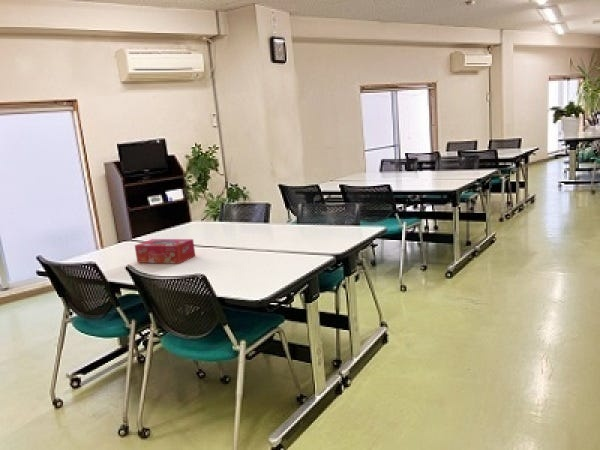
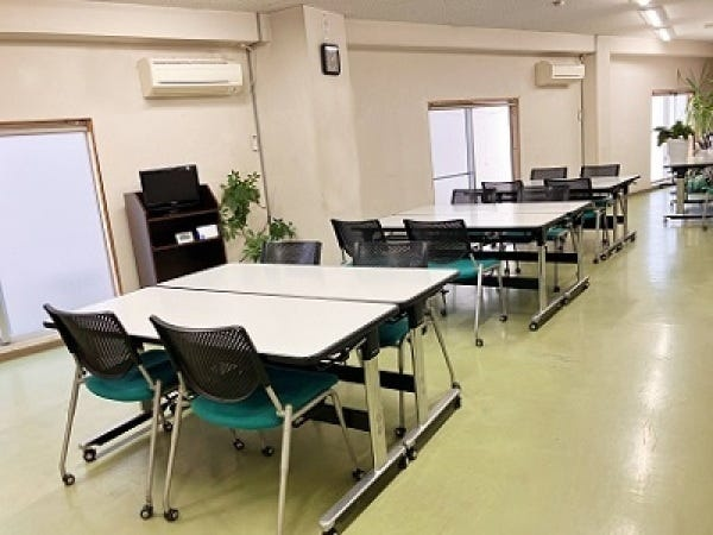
- tissue box [134,238,196,265]
